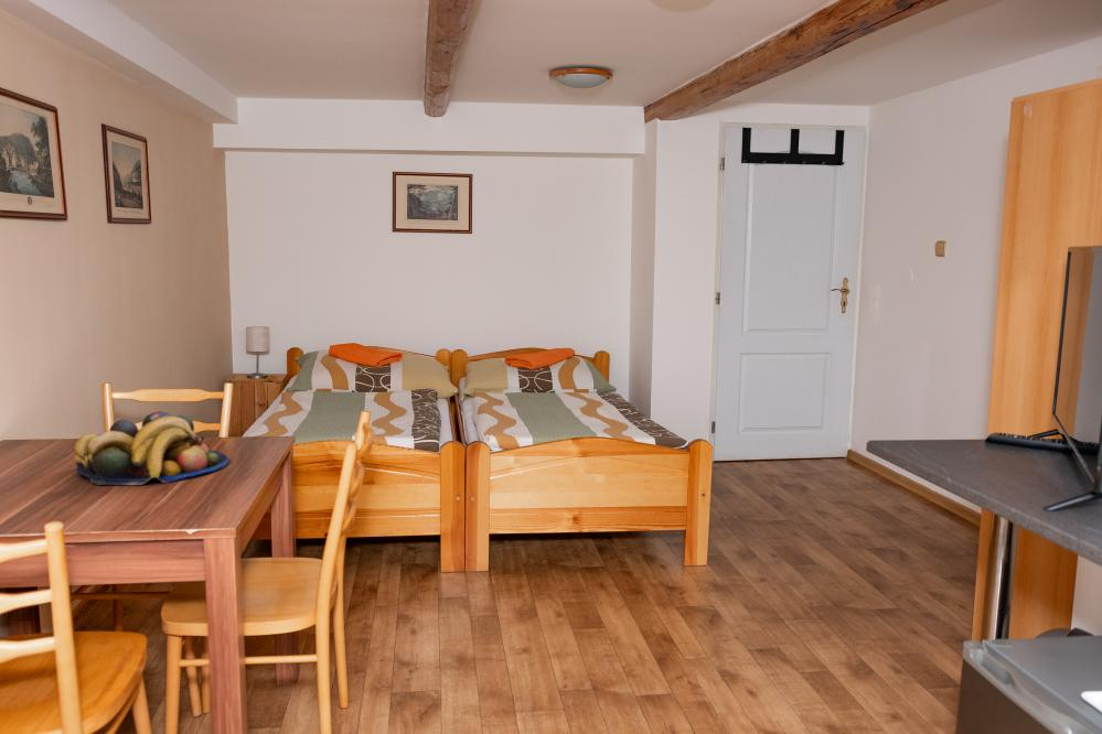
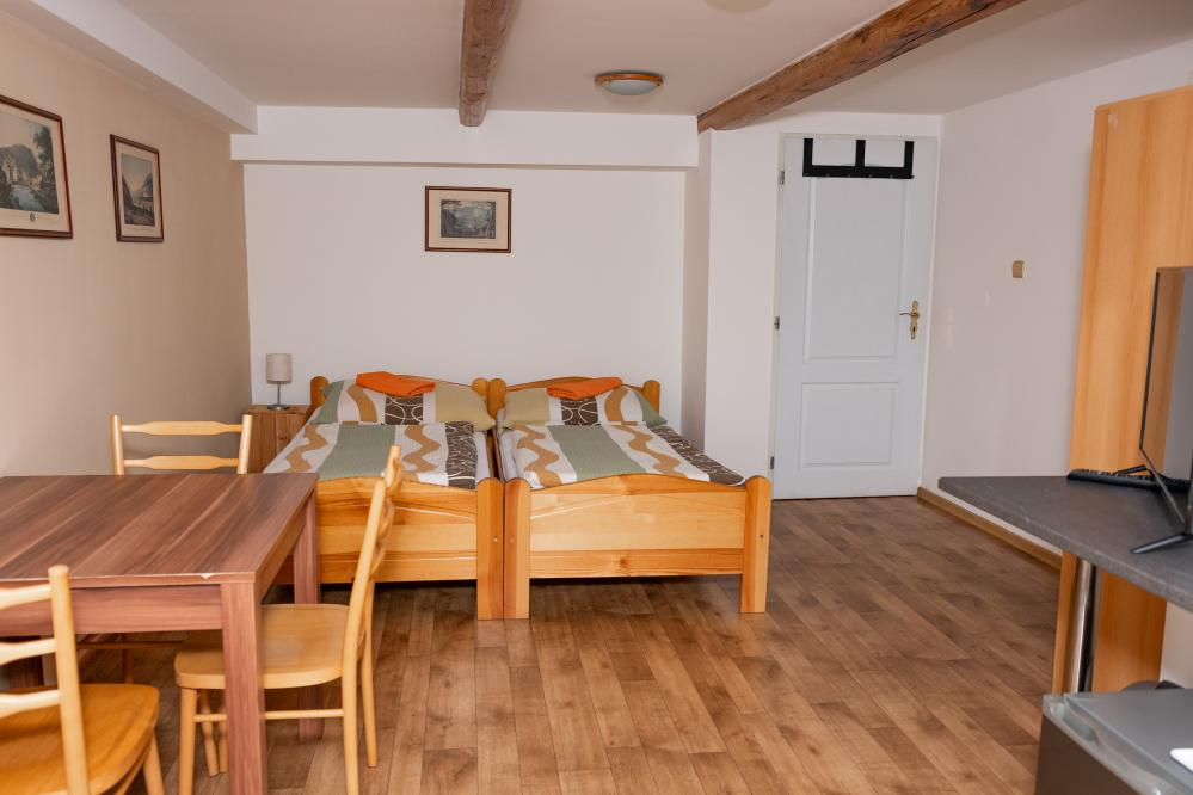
- fruit bowl [73,410,231,486]
